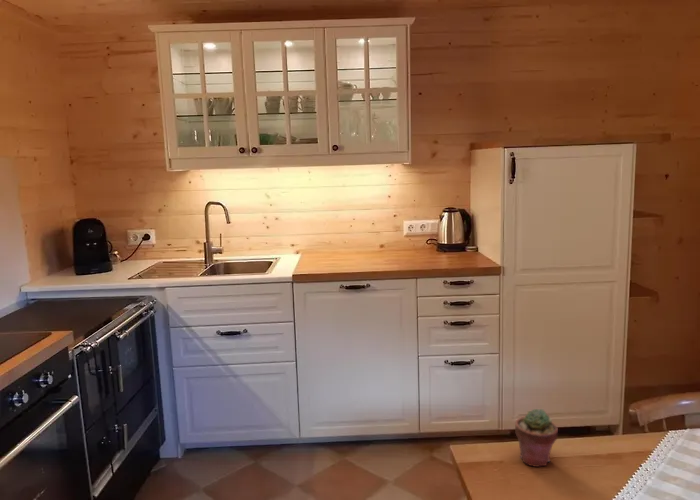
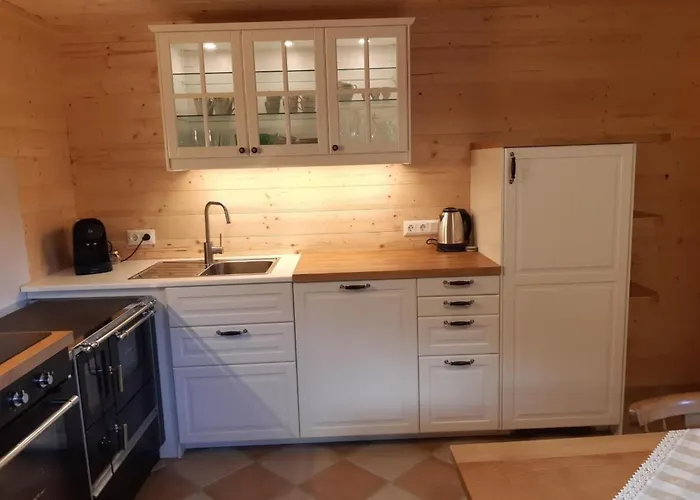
- potted succulent [514,408,559,468]
